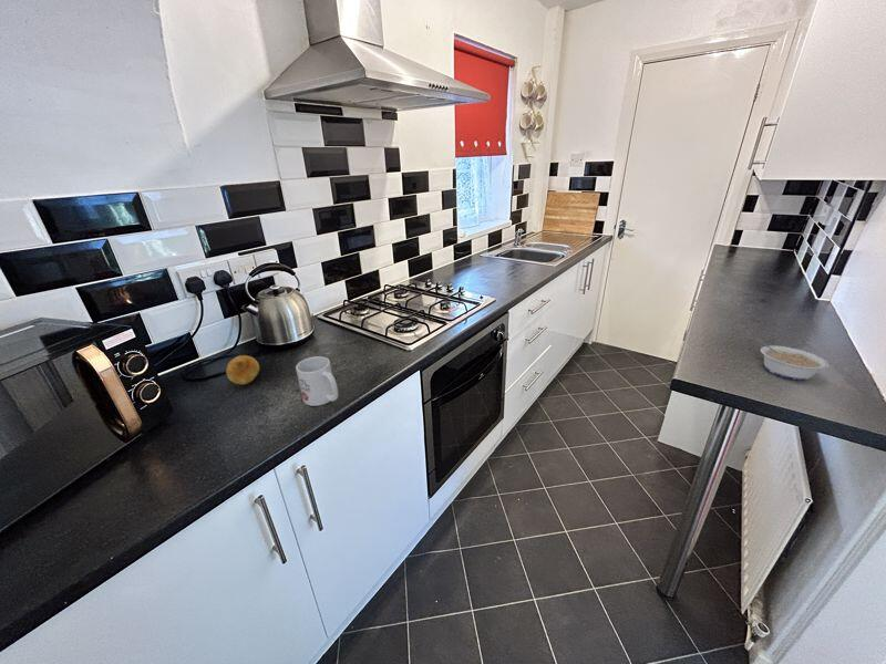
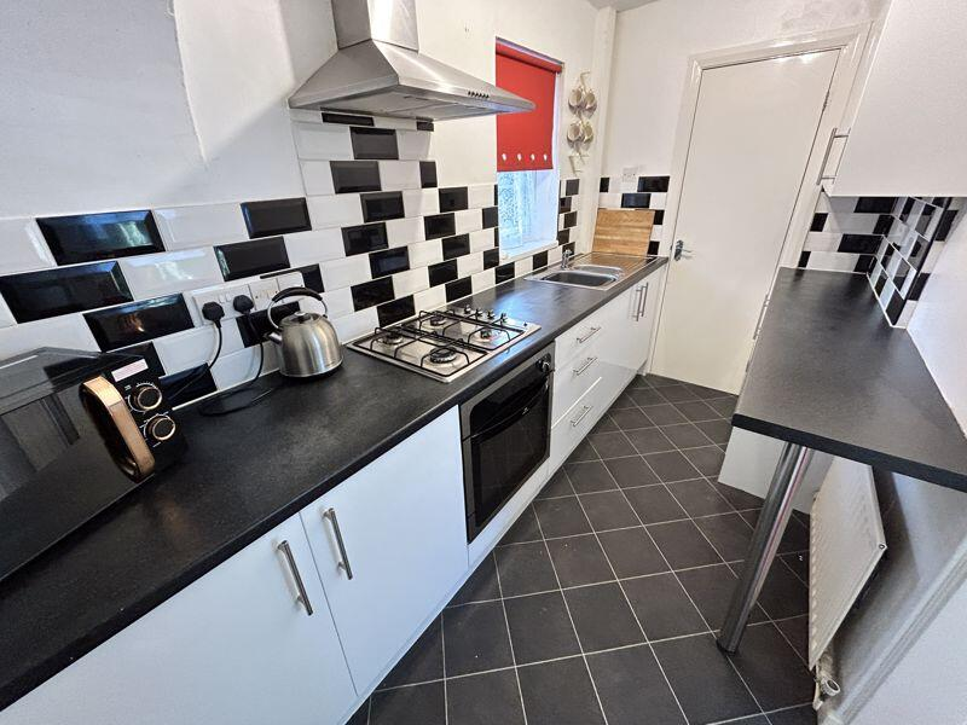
- mug [295,355,339,407]
- legume [755,338,830,381]
- fruit [225,354,260,385]
